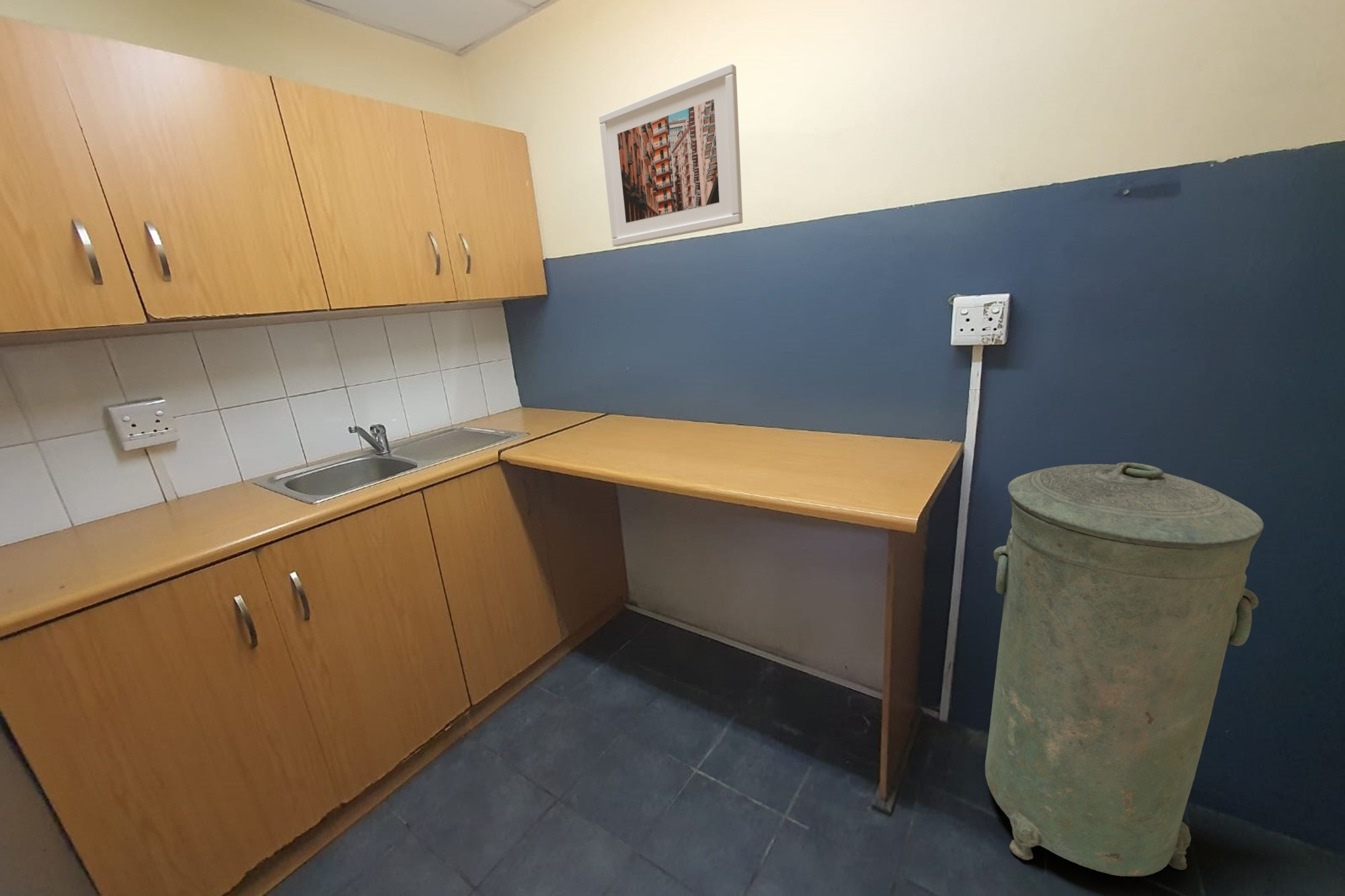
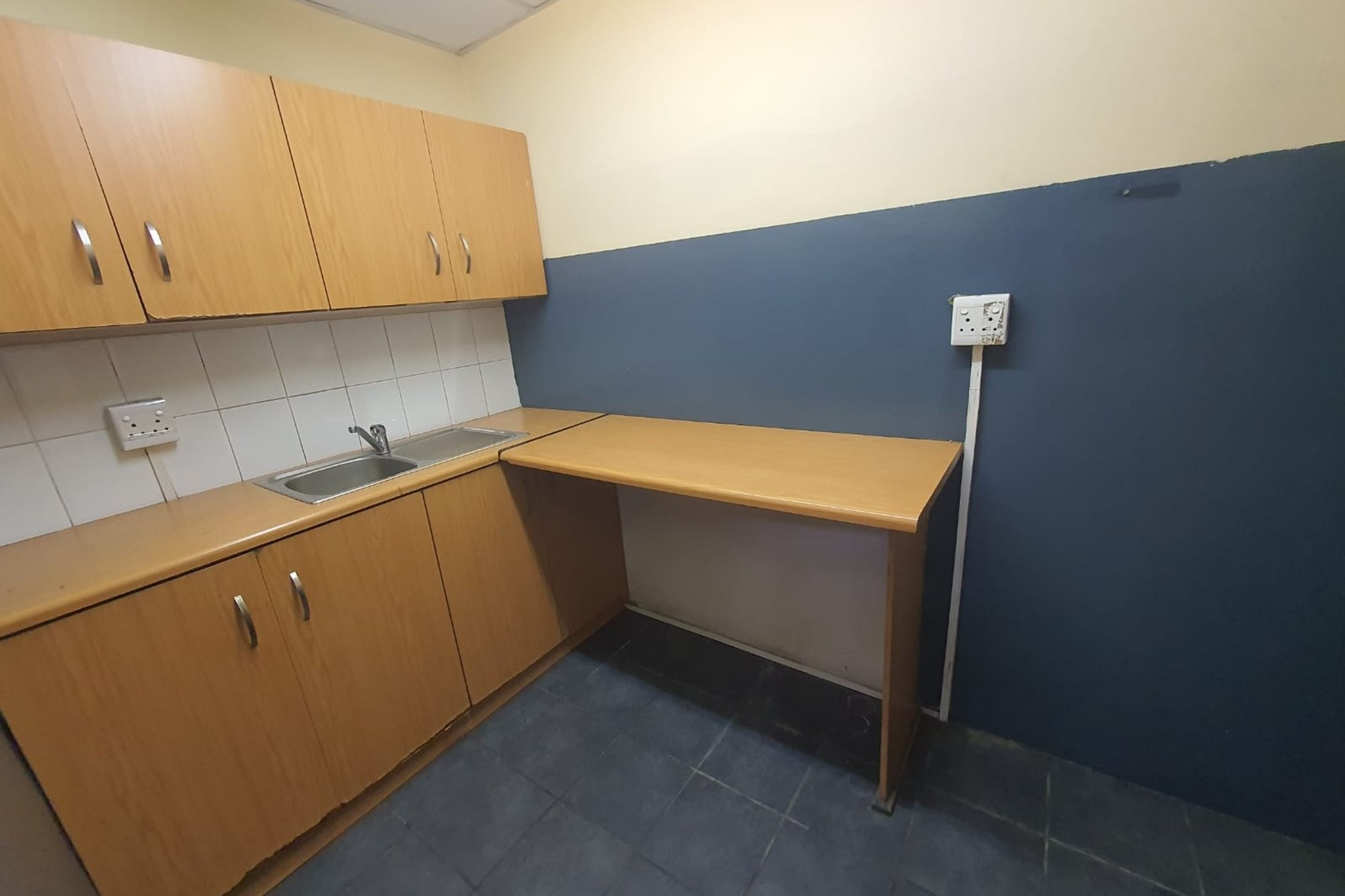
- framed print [599,63,743,247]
- trash can [985,462,1264,877]
